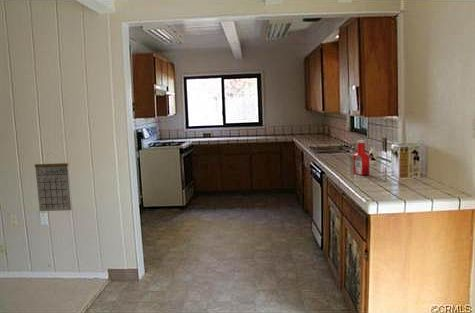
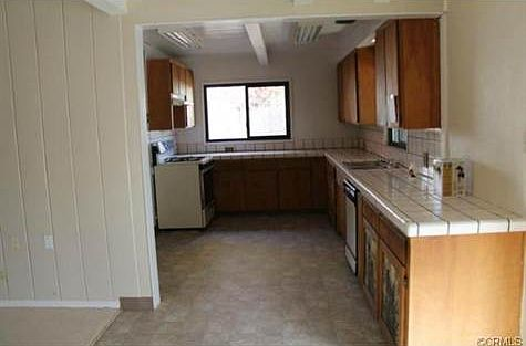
- calendar [34,152,72,212]
- soap bottle [352,139,371,176]
